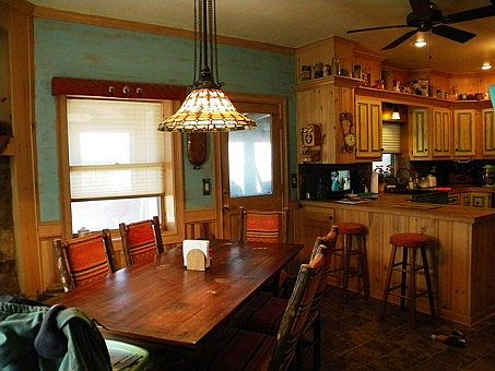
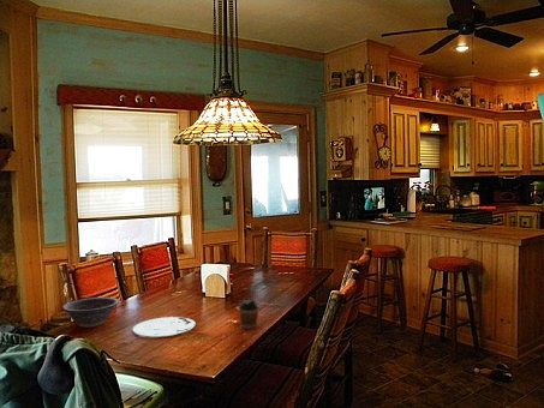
+ decorative bowl [60,296,120,329]
+ plate [132,316,197,337]
+ coffee cup [238,299,261,330]
